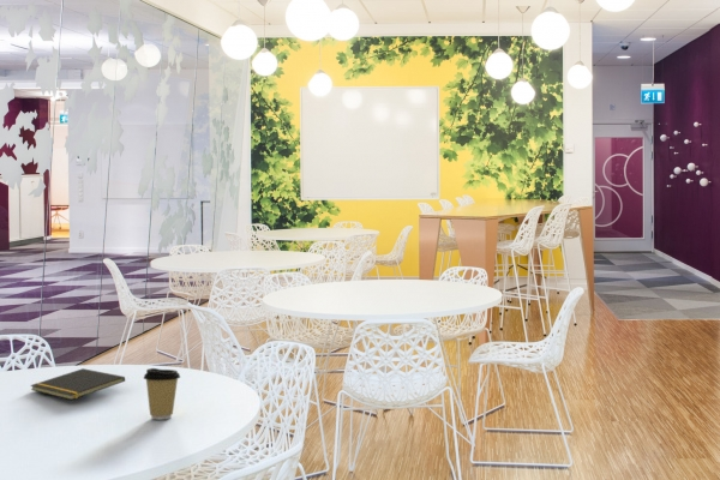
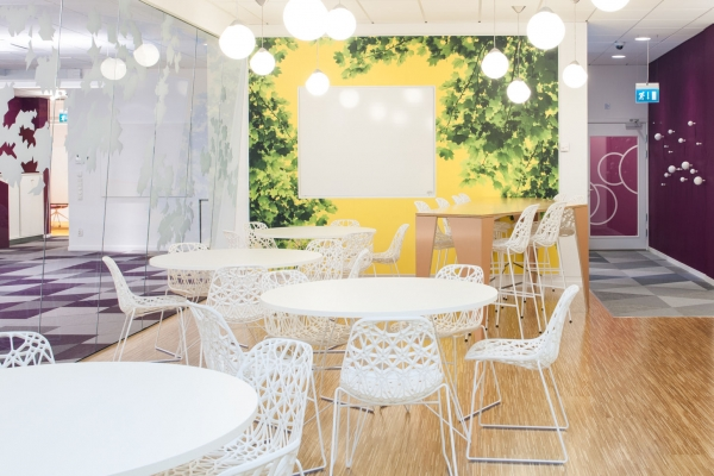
- coffee cup [143,367,181,420]
- notepad [29,367,126,401]
